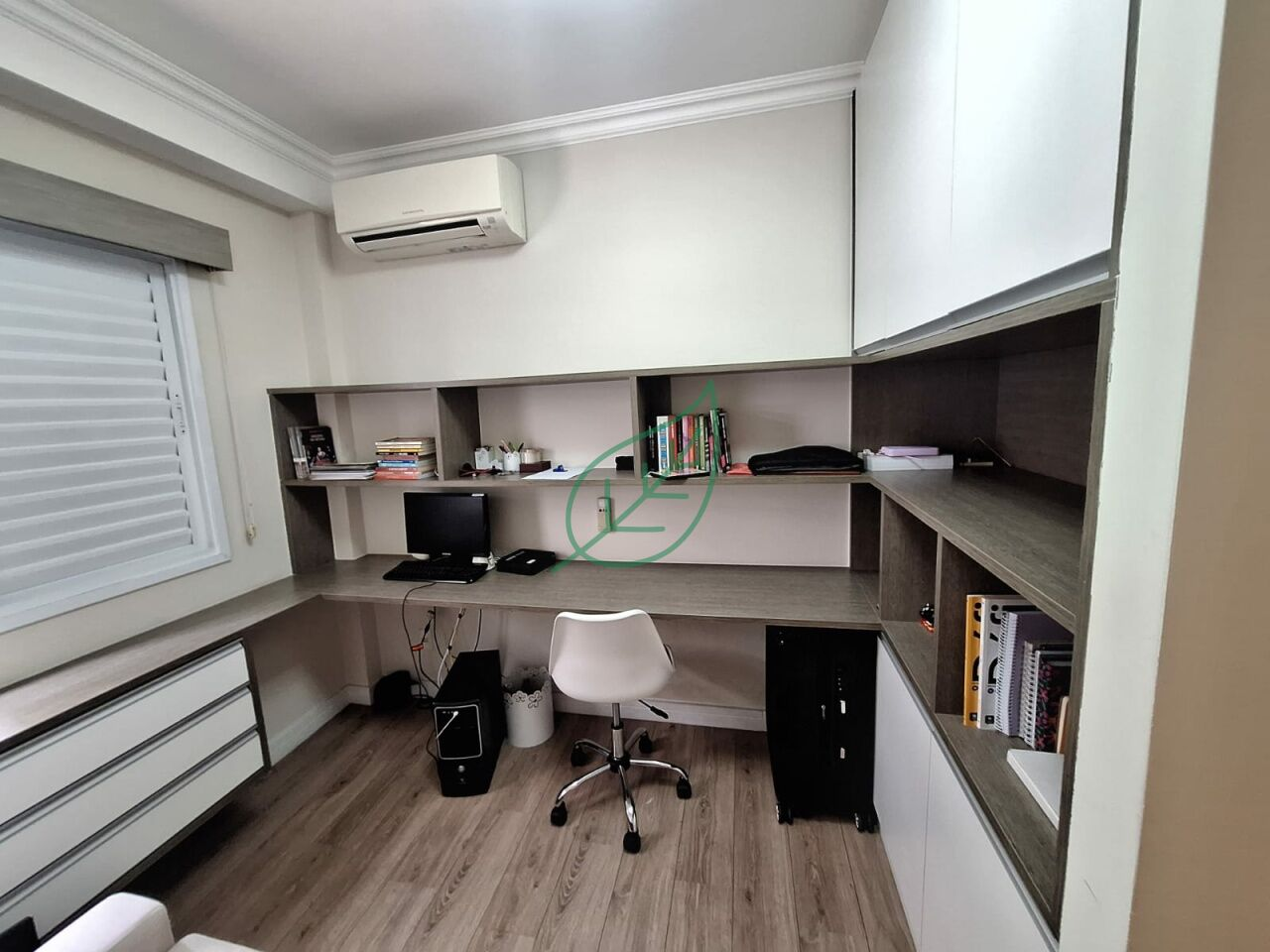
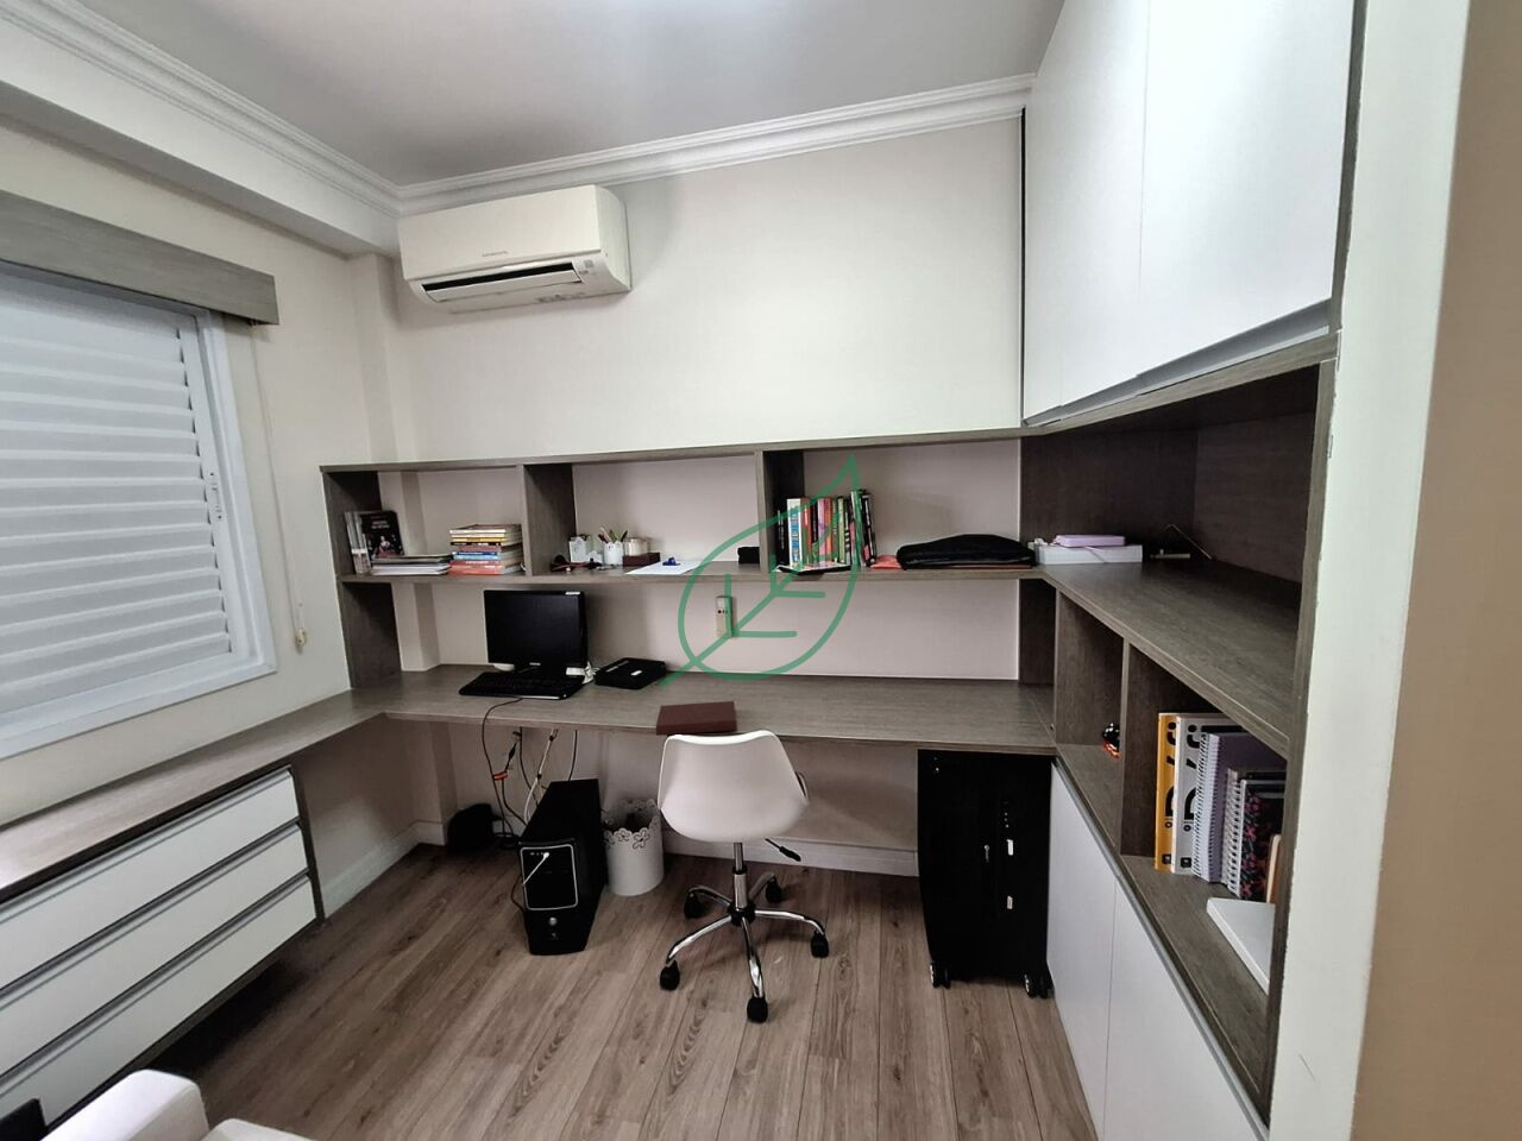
+ notebook [656,700,737,737]
